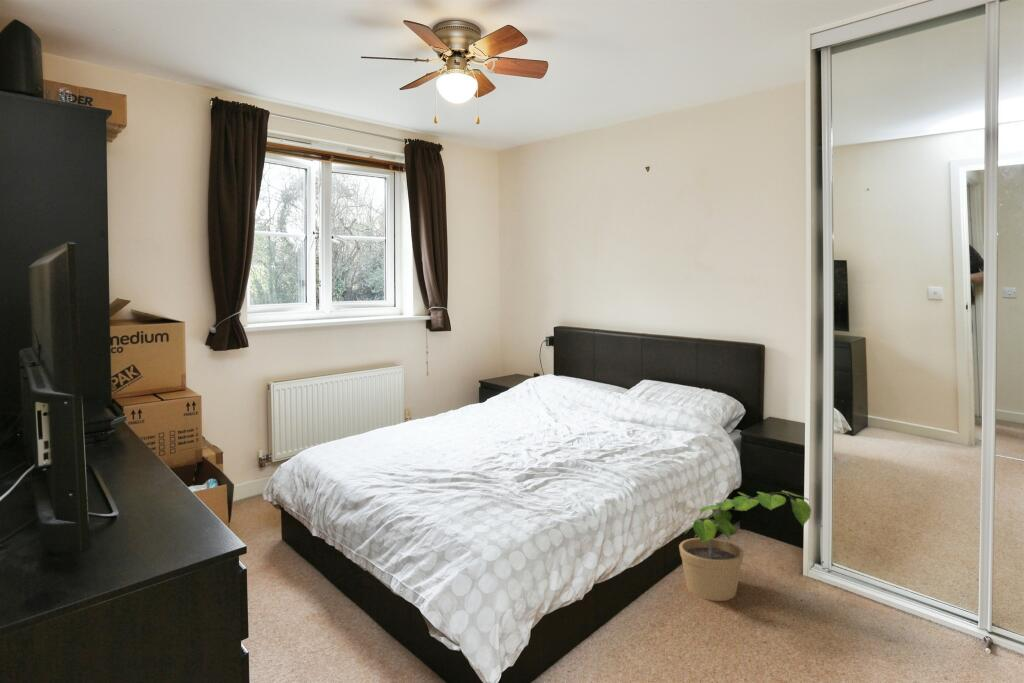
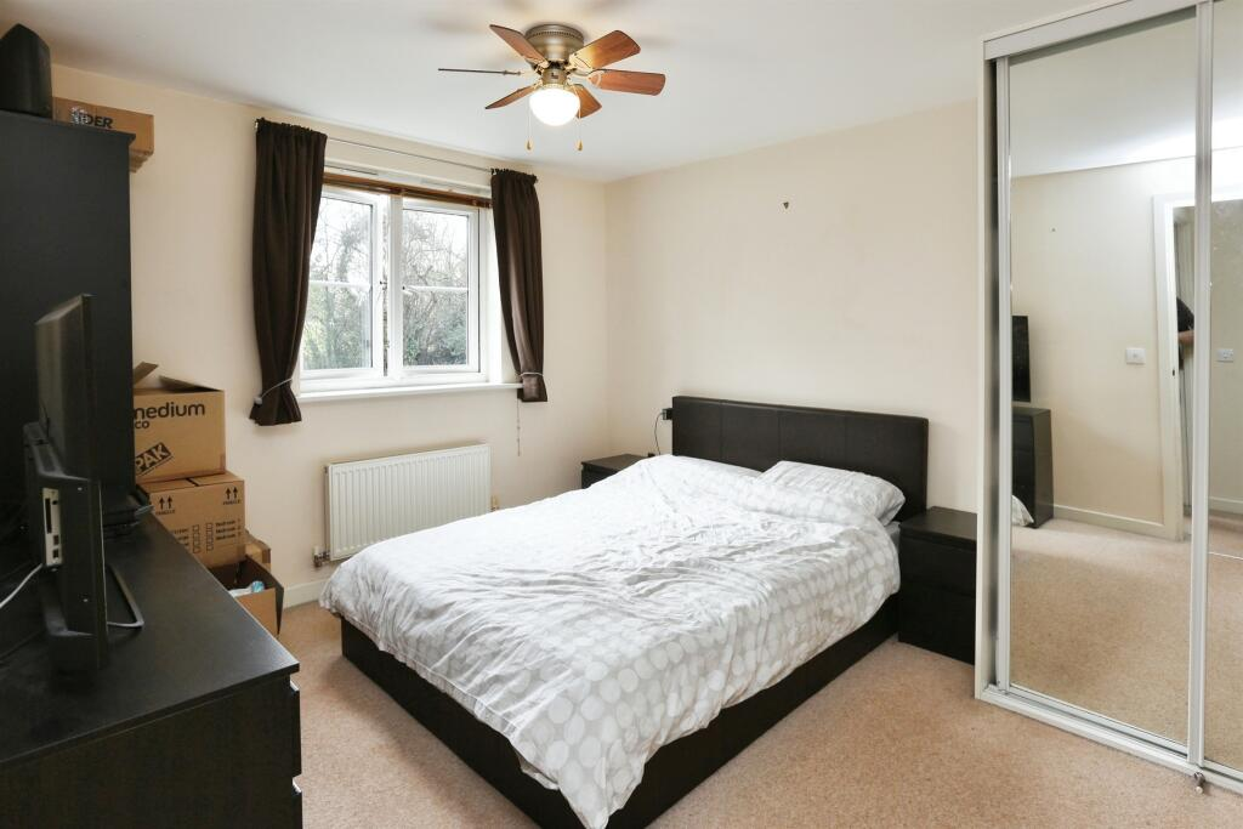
- potted plant [678,490,812,602]
